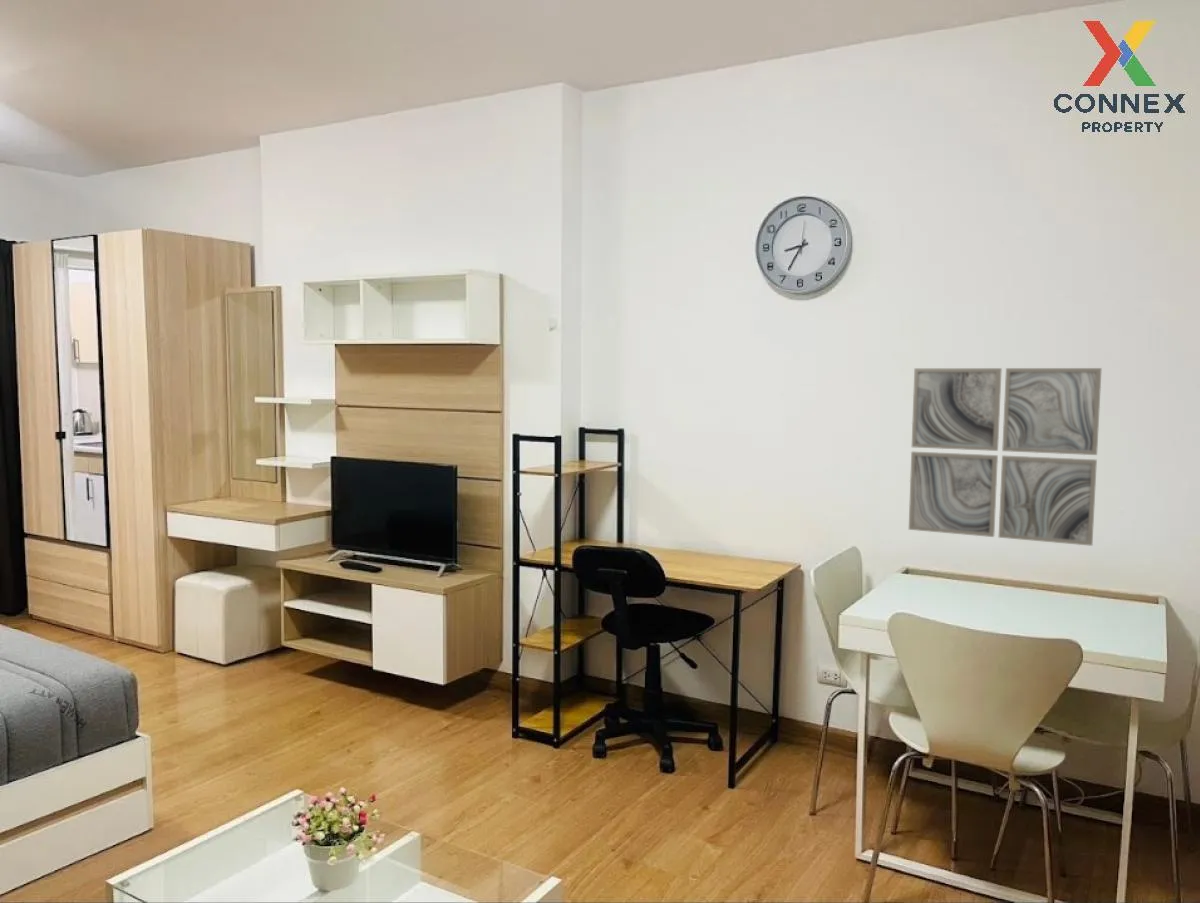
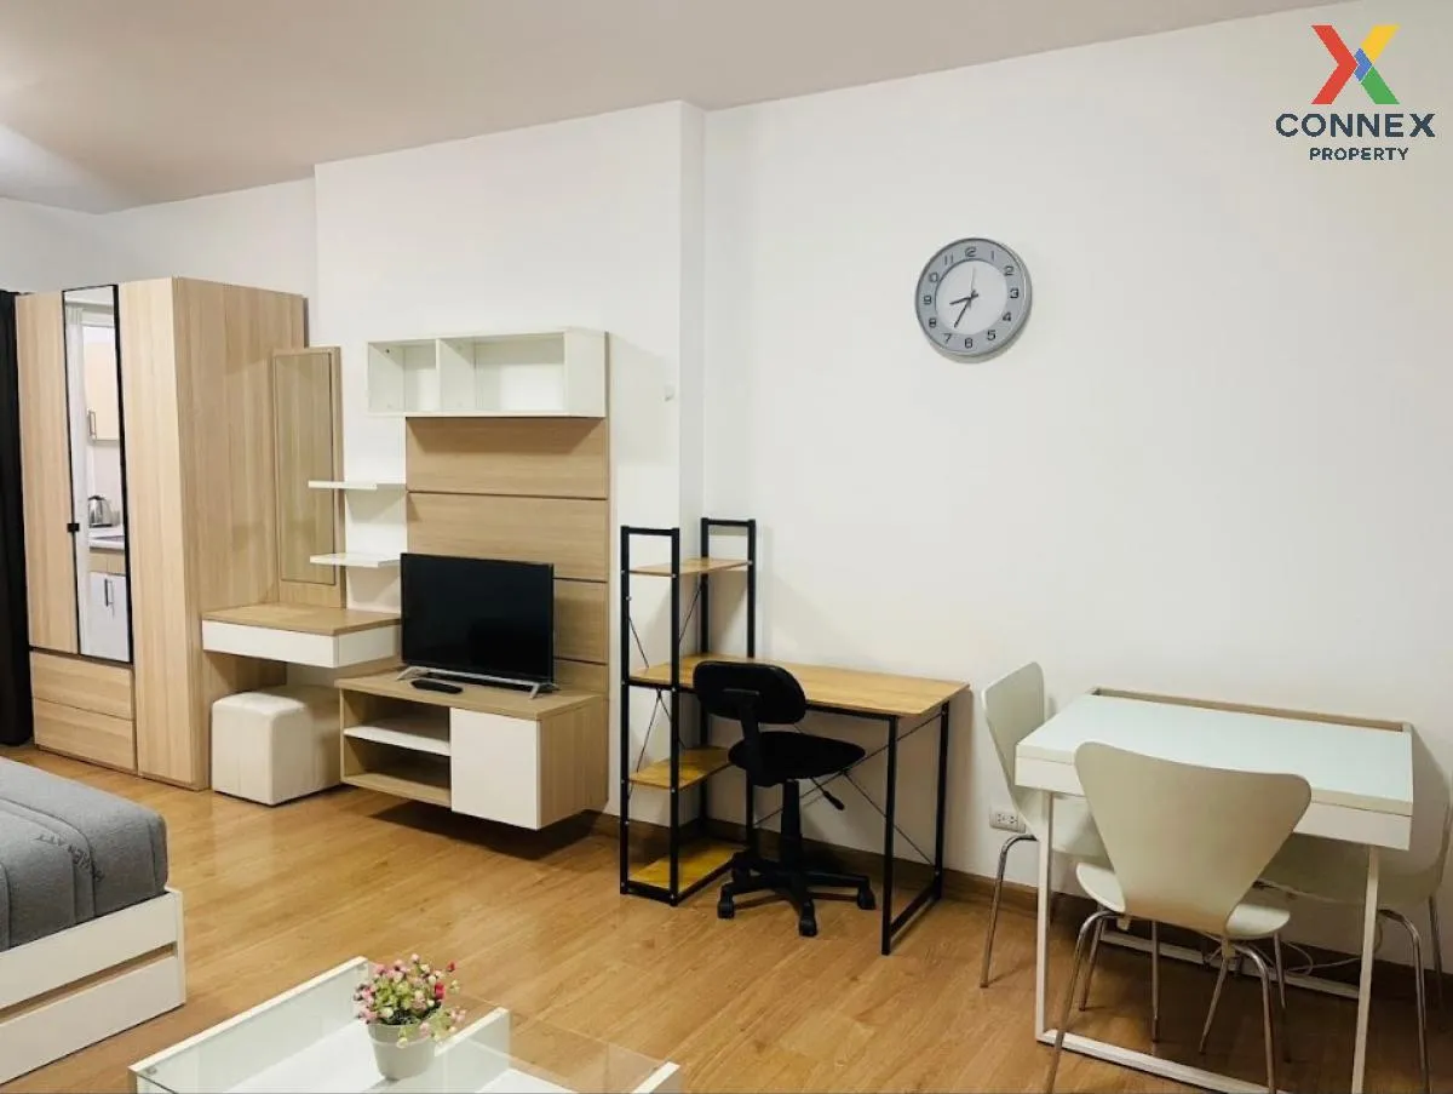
- wall art [908,367,1103,547]
